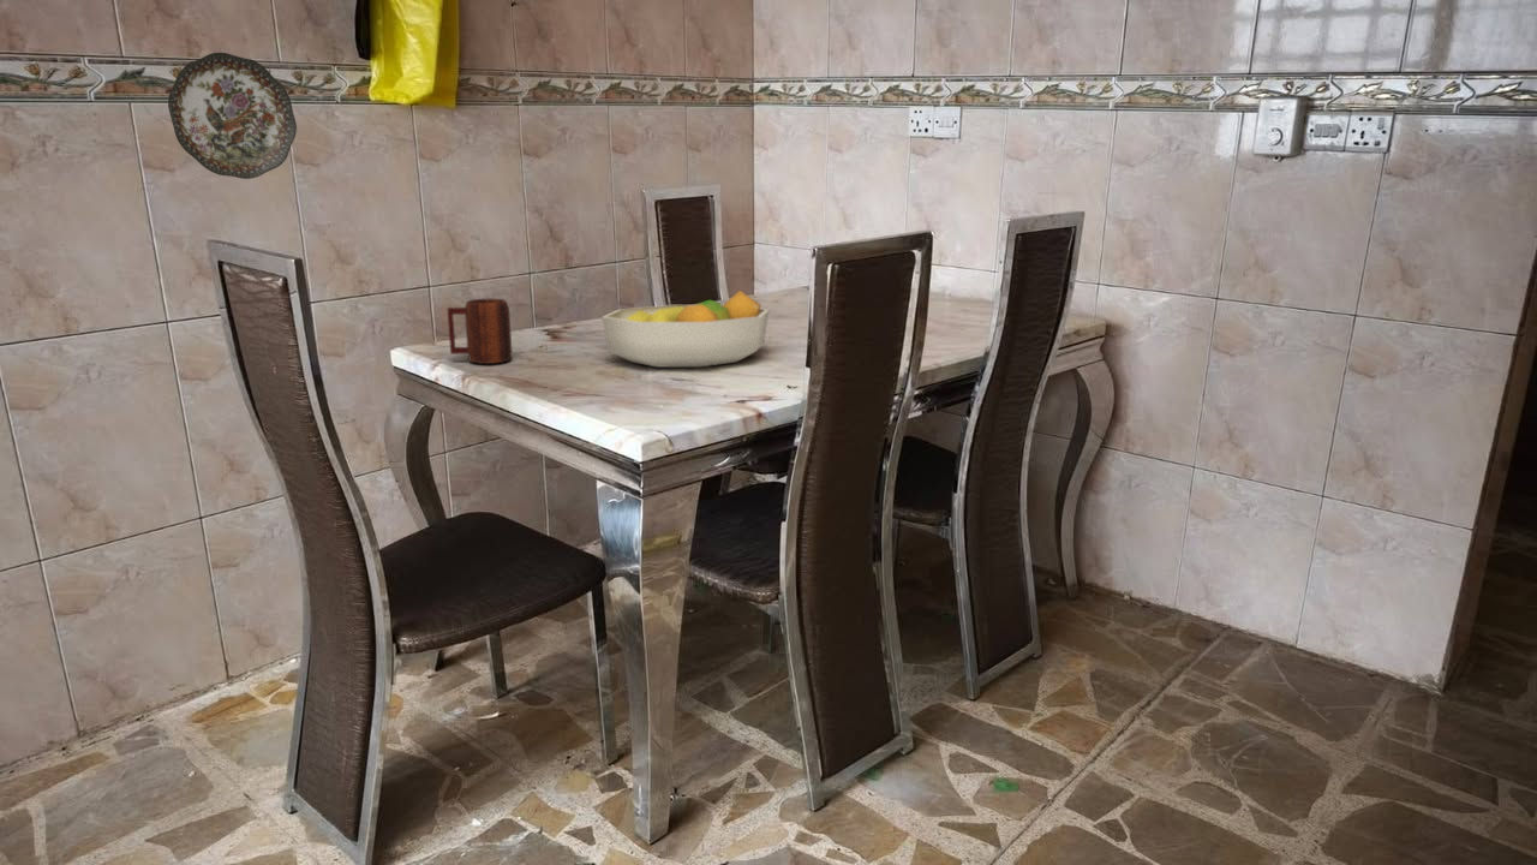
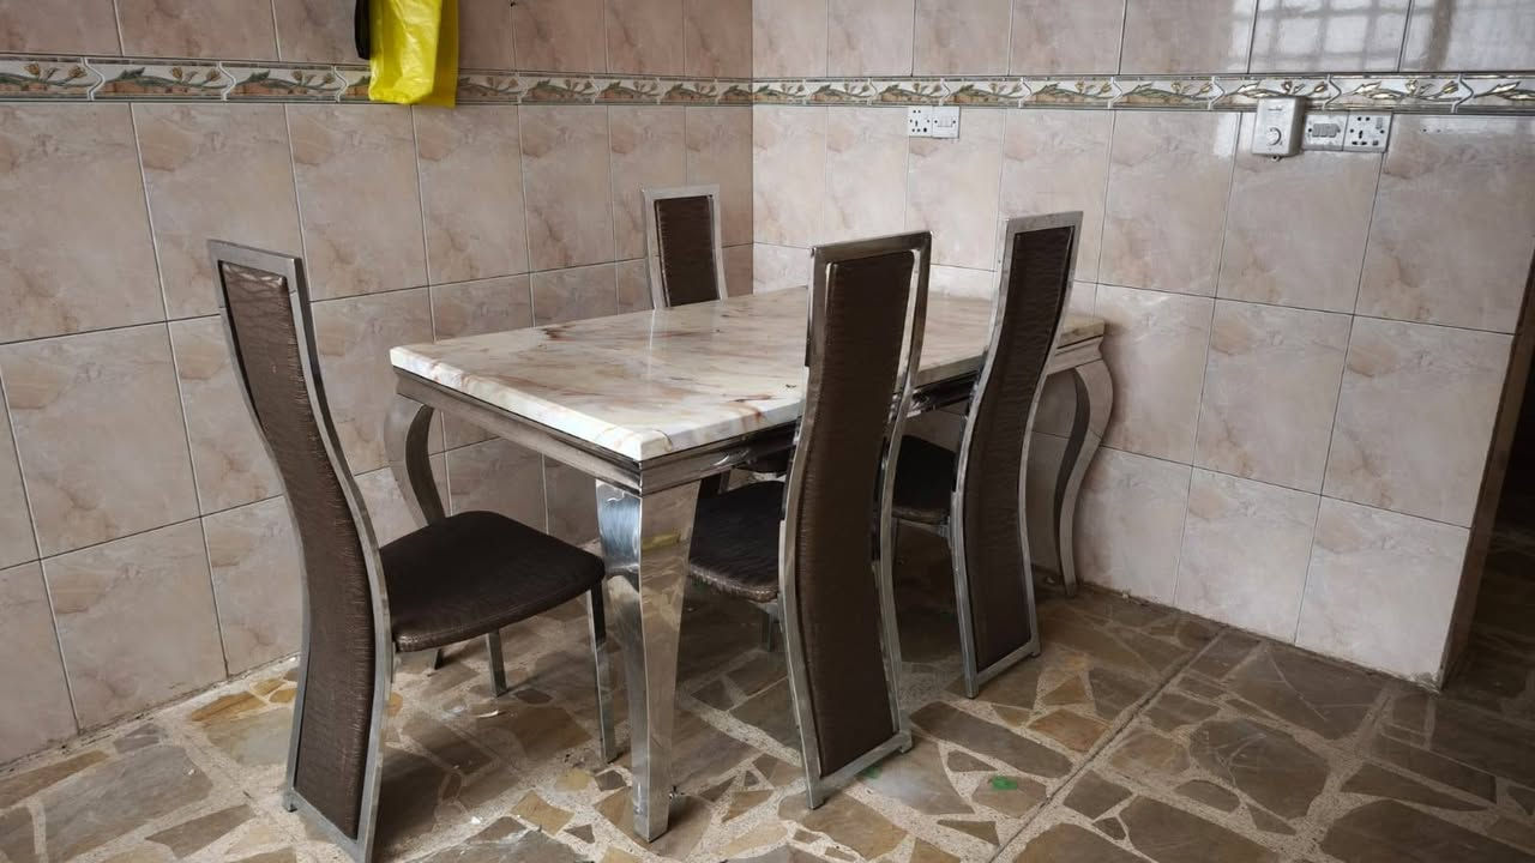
- decorative plate [167,52,298,180]
- mug [447,298,513,365]
- fruit bowl [600,290,771,368]
